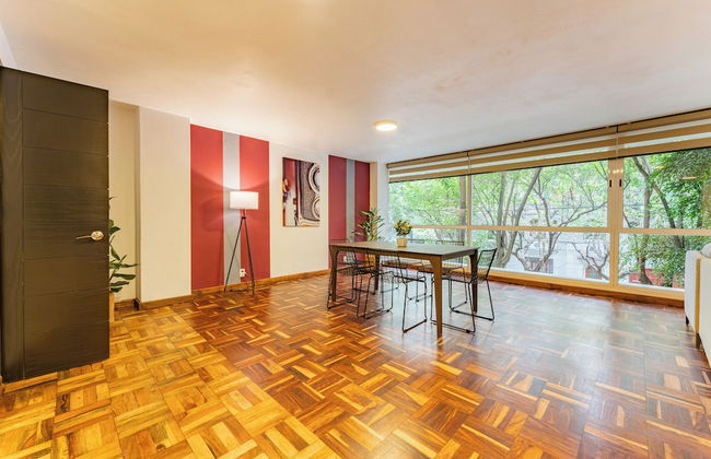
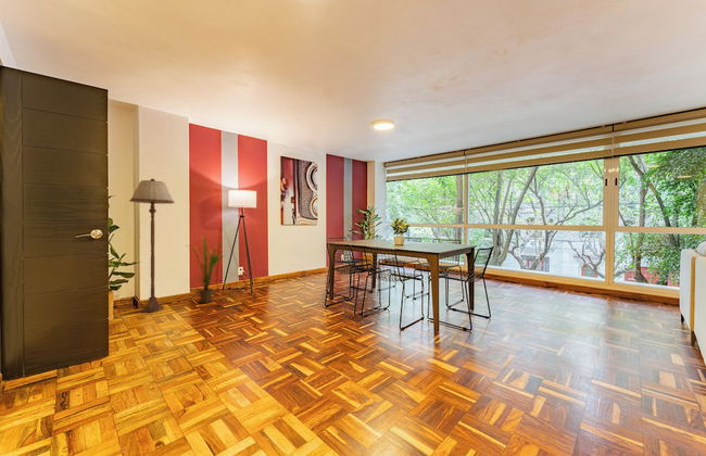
+ house plant [185,235,226,304]
+ floor lamp [128,178,176,314]
